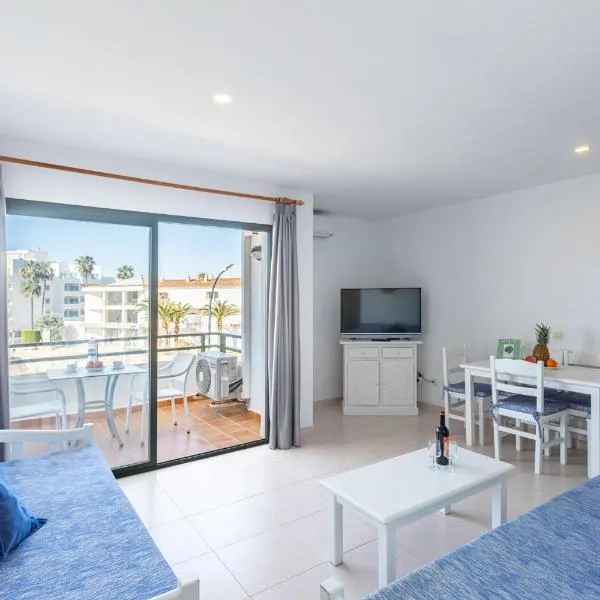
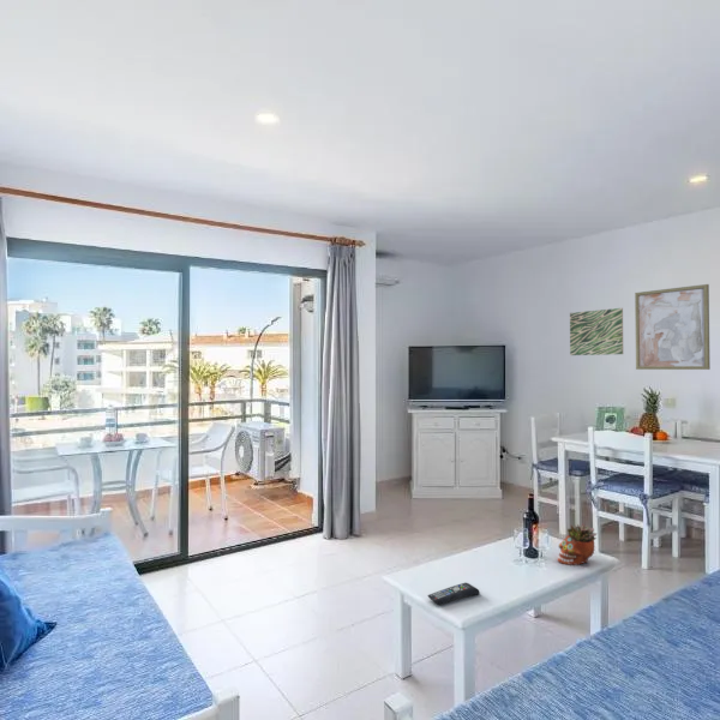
+ wall art [634,283,712,371]
+ succulent planter [557,522,599,566]
+ remote control [426,582,481,605]
+ wall art [569,307,624,356]
